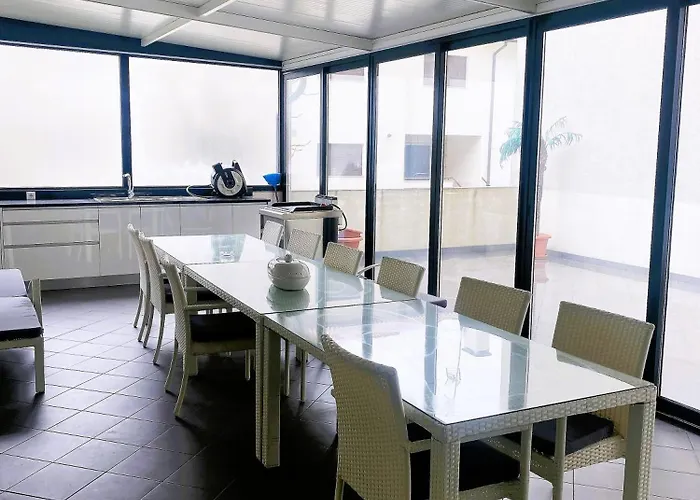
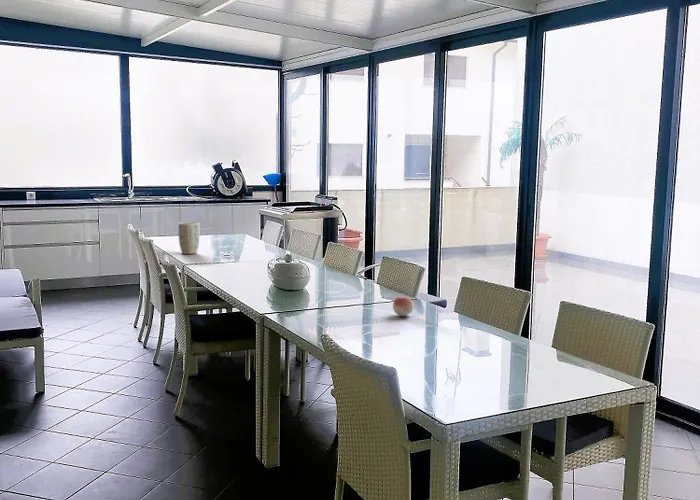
+ fruit [392,296,414,317]
+ plant pot [178,221,201,255]
